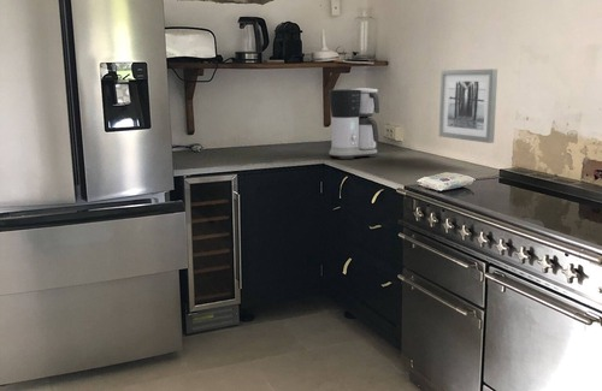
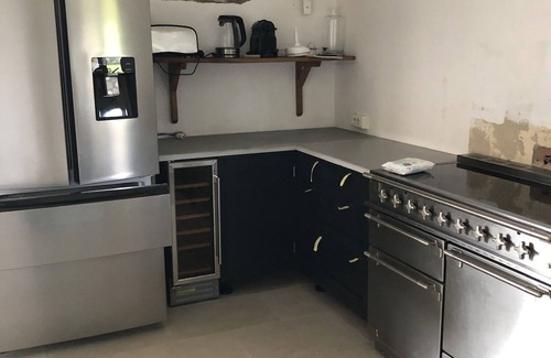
- coffee maker [327,87,380,160]
- wall art [438,67,498,144]
